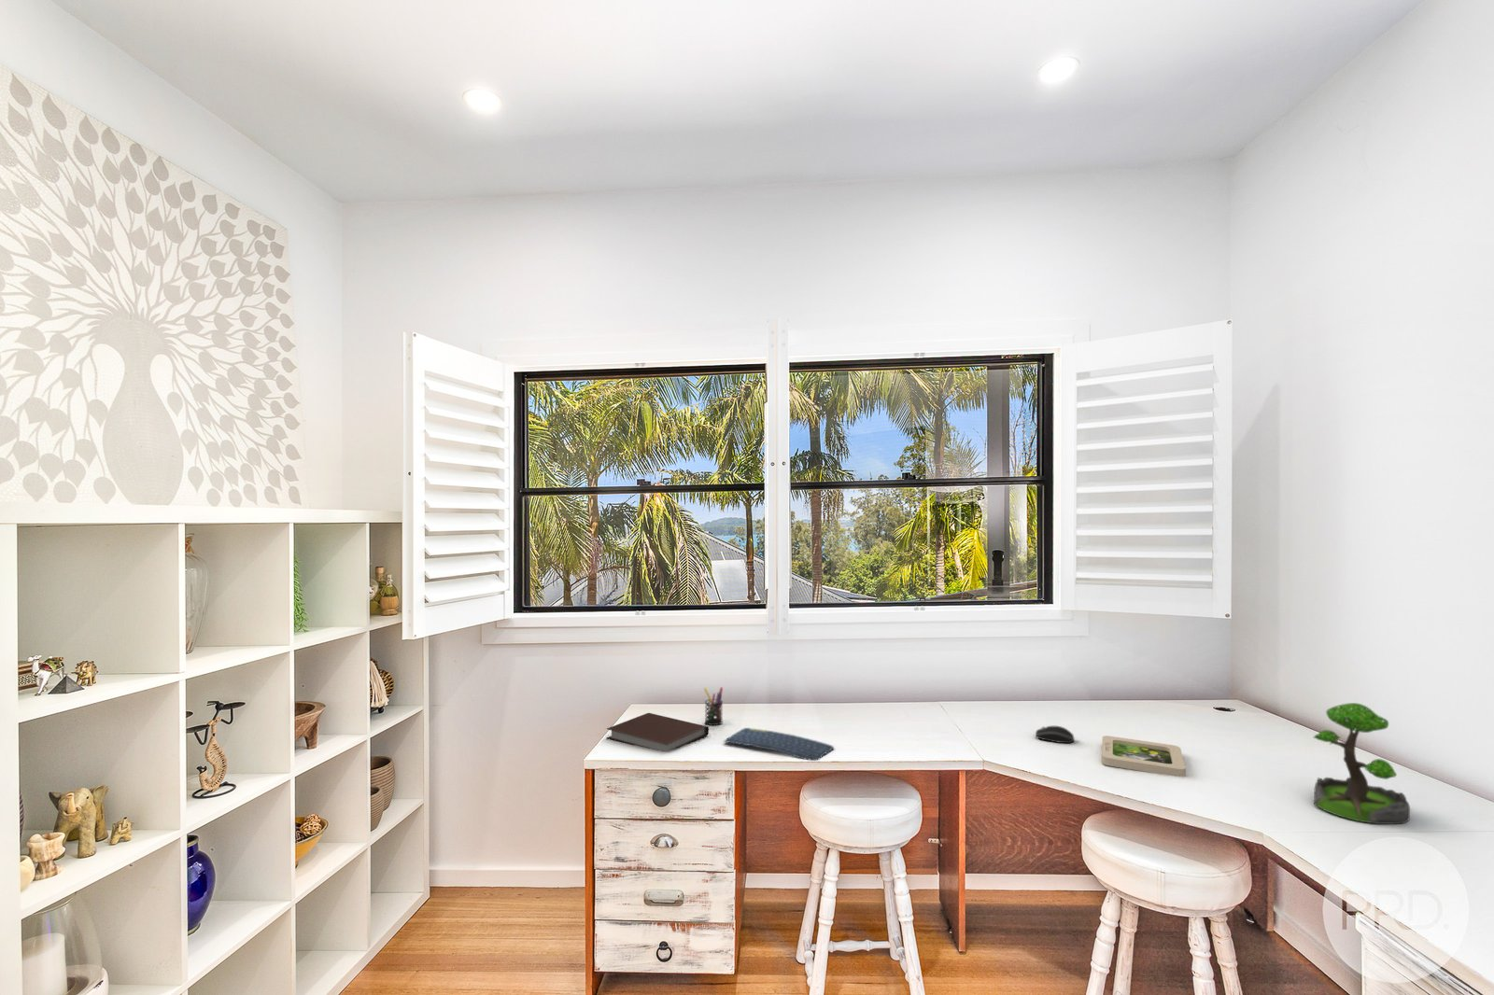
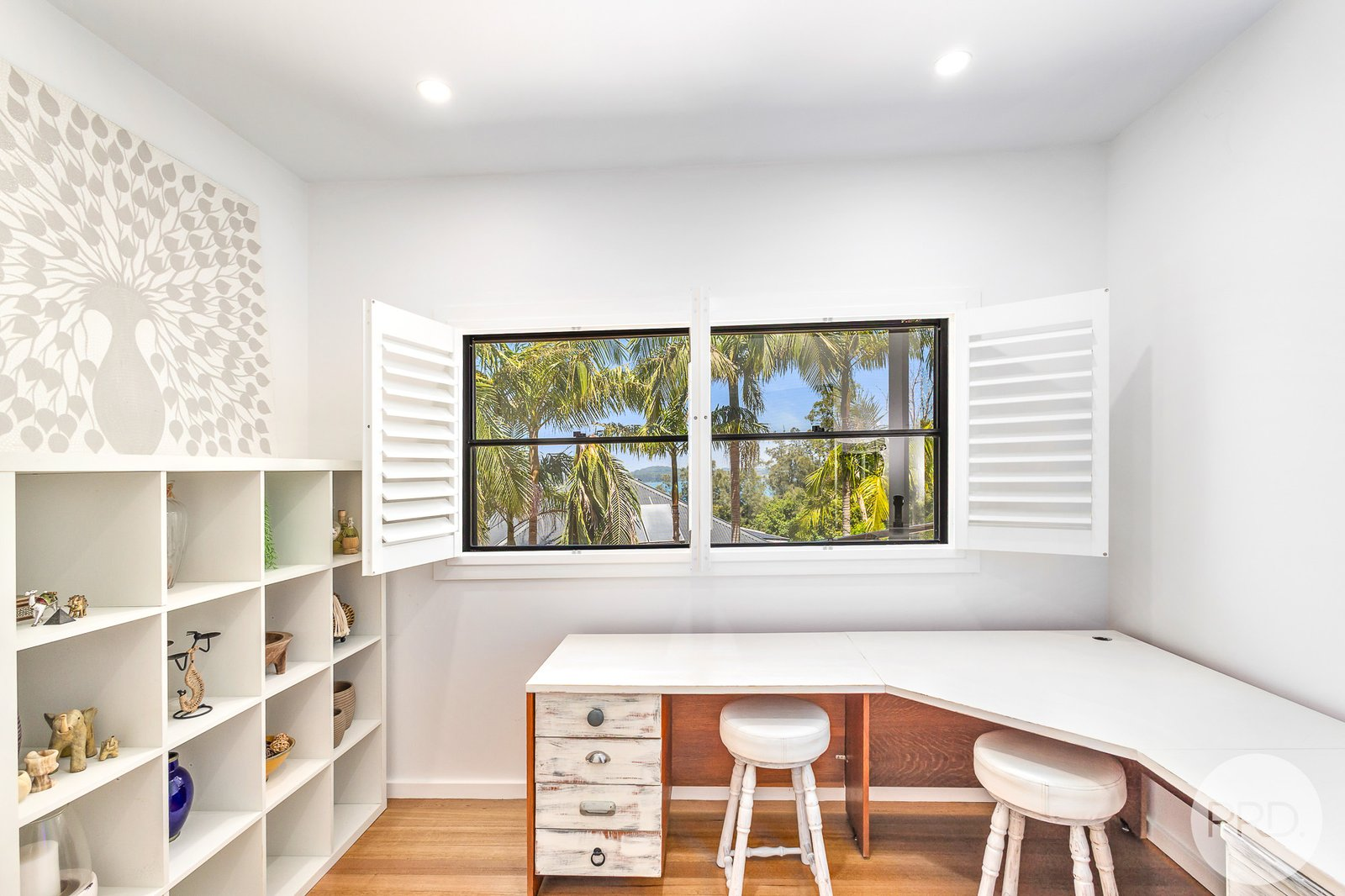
- pen holder [703,686,723,726]
- picture frame [1101,734,1186,777]
- keyboard [723,727,835,762]
- computer mouse [1034,725,1075,744]
- plant [1312,702,1411,825]
- notebook [606,712,710,752]
